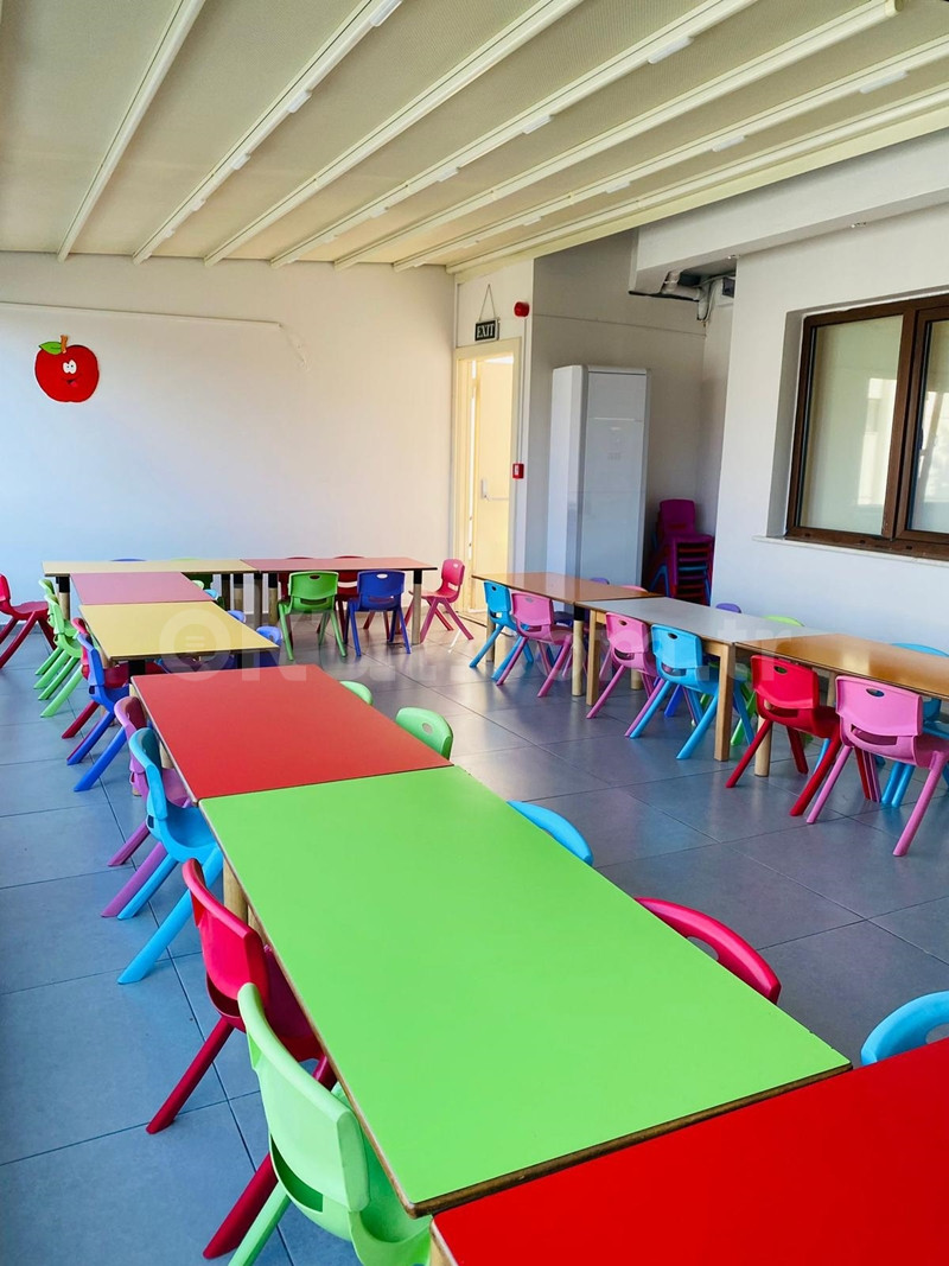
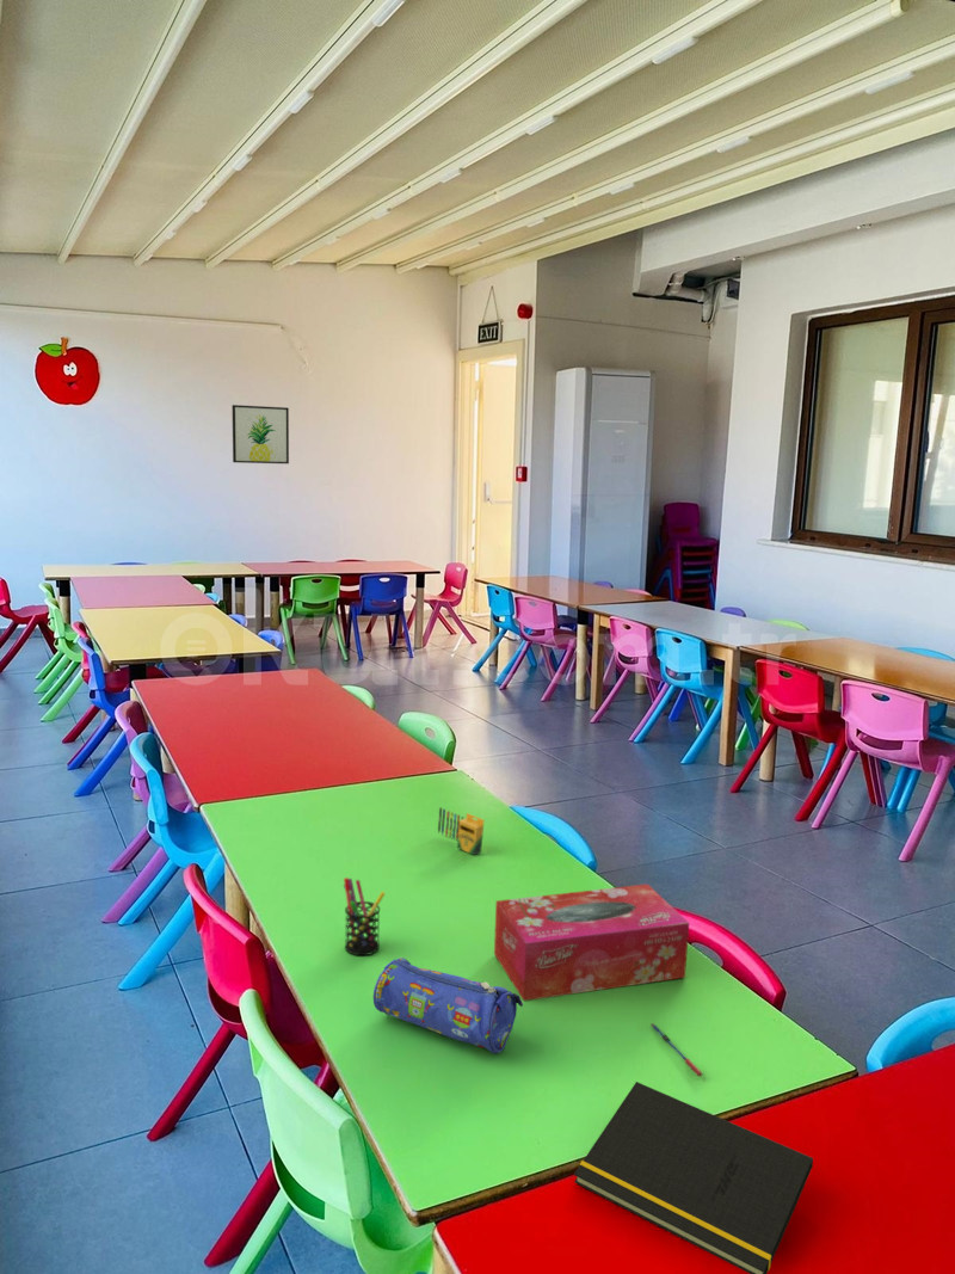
+ crayon [437,806,485,856]
+ tissue box [493,884,690,1002]
+ pen [649,1022,704,1078]
+ wall art [232,404,290,464]
+ pen holder [343,876,387,956]
+ pencil case [372,956,524,1054]
+ notepad [573,1081,814,1274]
